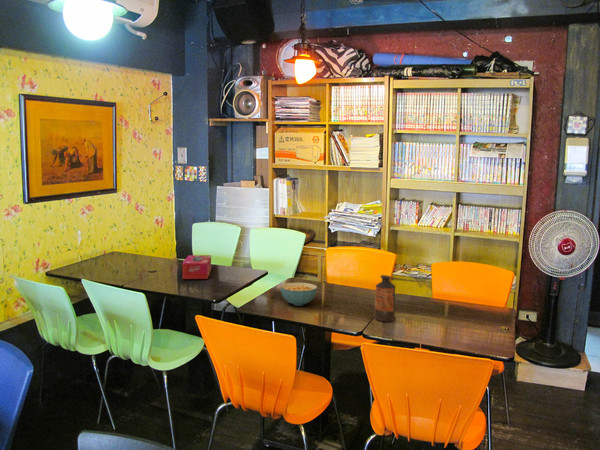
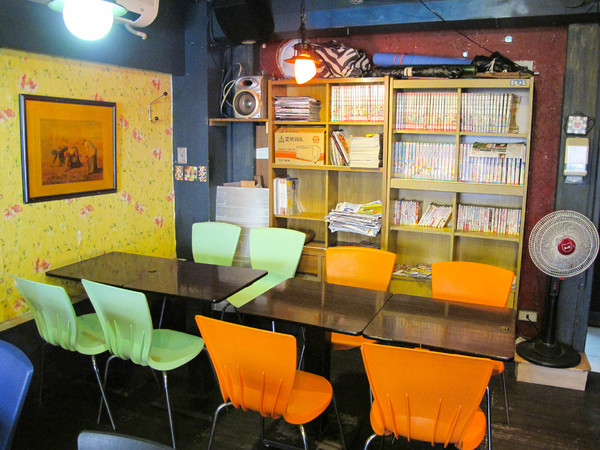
- bottle [374,274,396,322]
- tissue box [182,254,212,280]
- cereal bowl [279,282,318,307]
